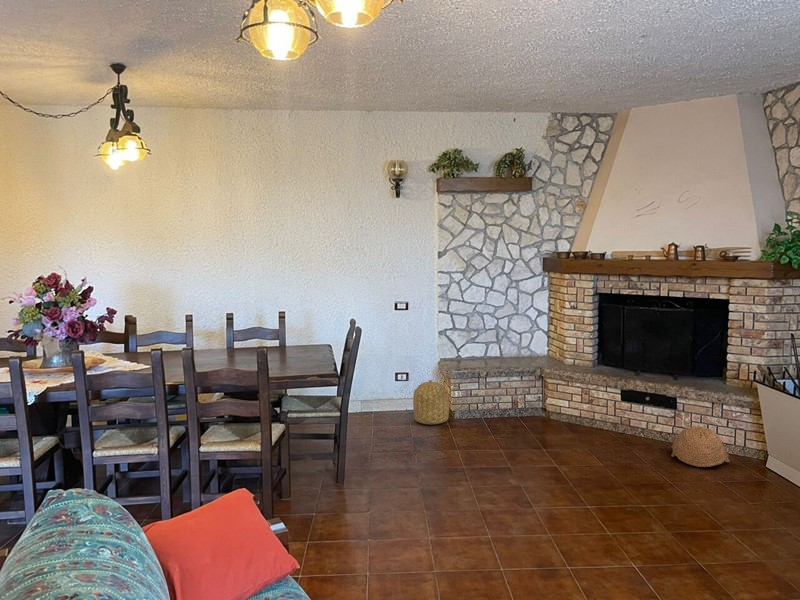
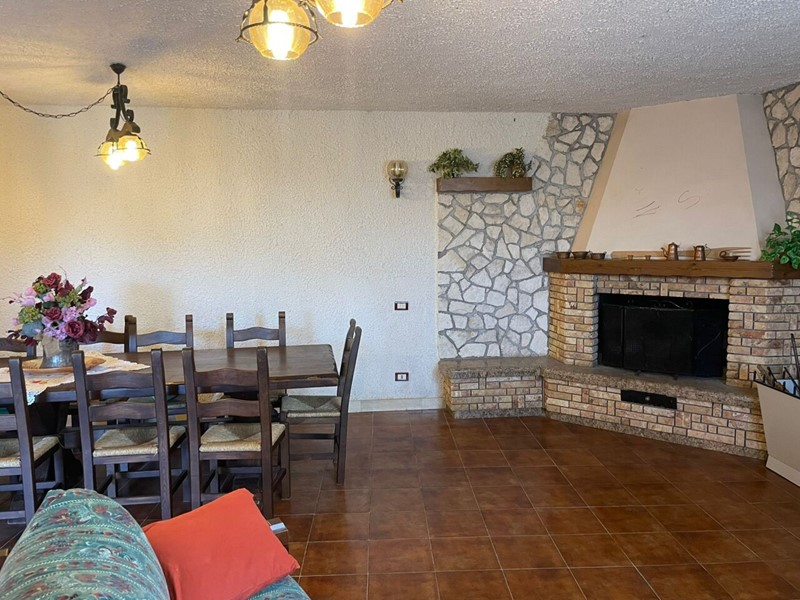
- basket [412,379,450,425]
- woven basket [670,425,731,468]
